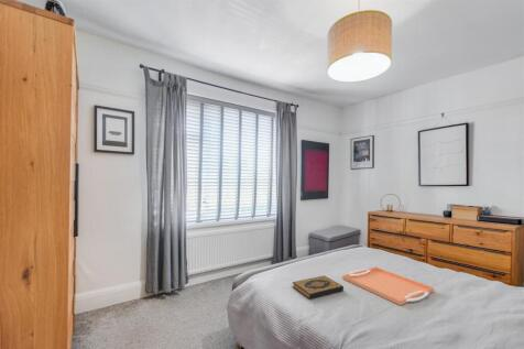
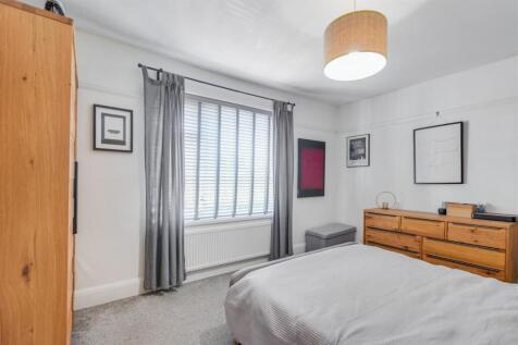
- serving tray [341,265,435,306]
- hardback book [292,275,345,301]
